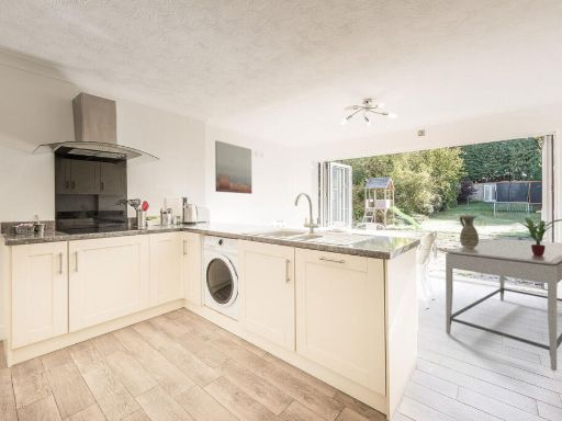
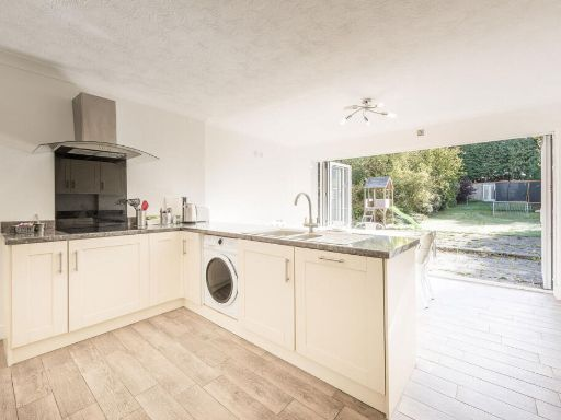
- wall art [214,139,252,195]
- potted plant [517,217,562,255]
- dining table [445,238,562,372]
- ceramic jug [459,214,480,249]
